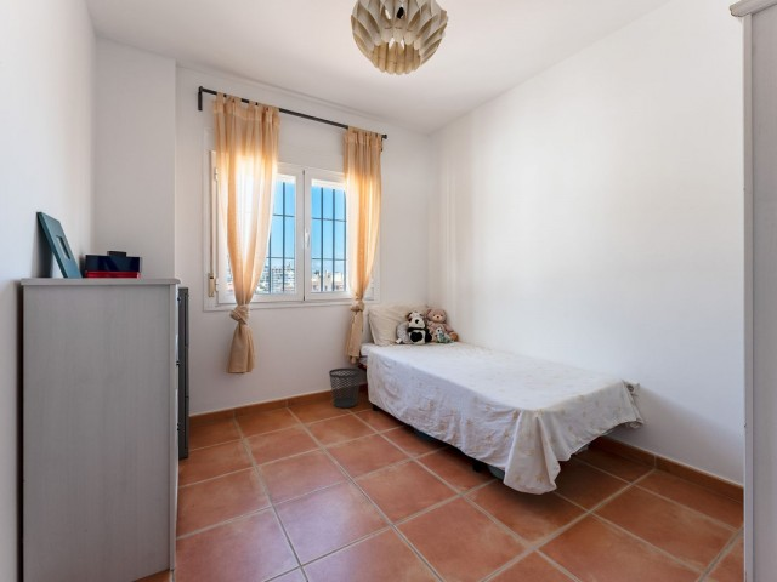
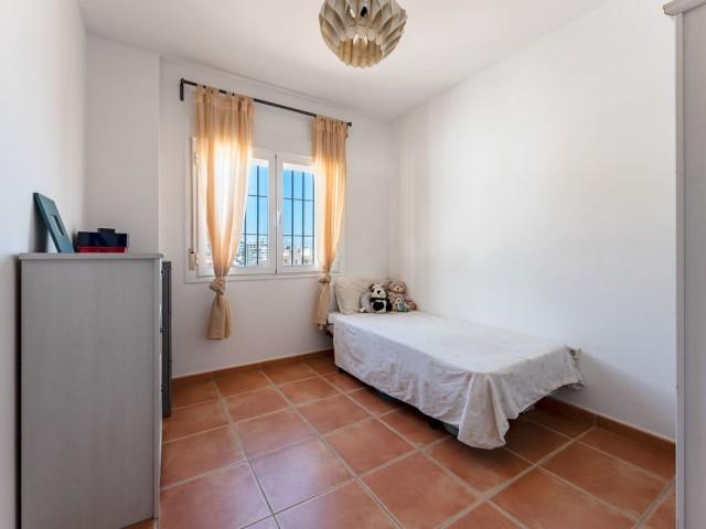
- wastebasket [328,367,362,409]
